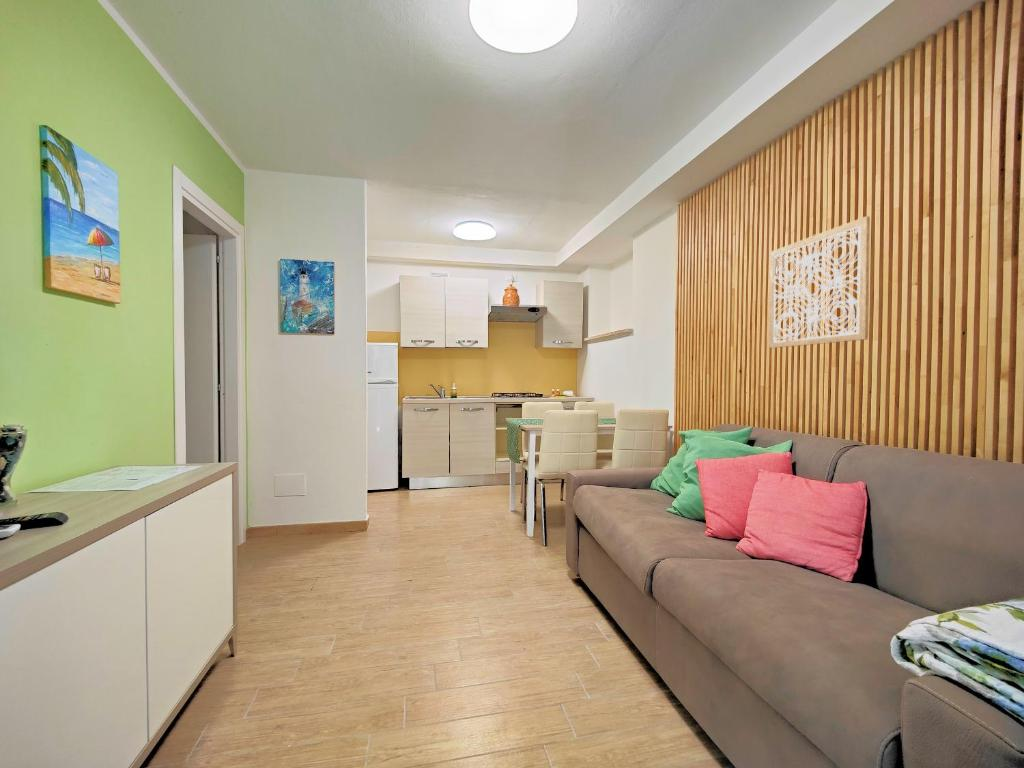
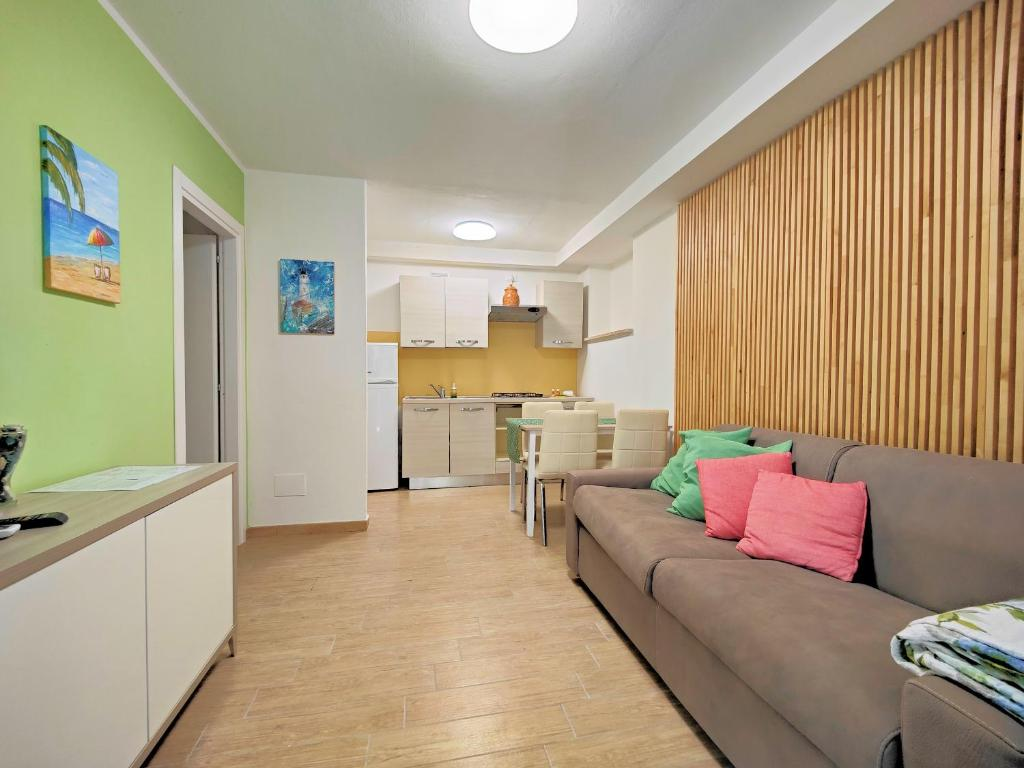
- wall art [768,215,871,349]
